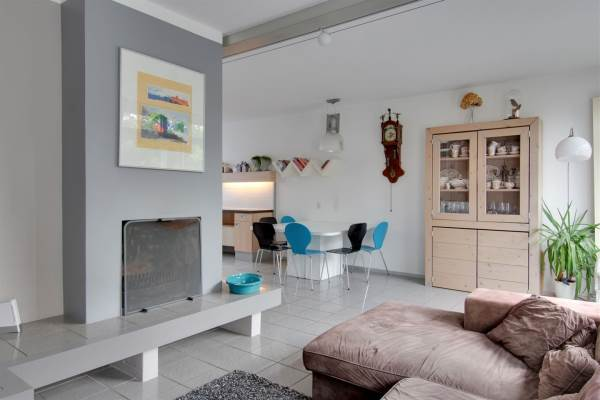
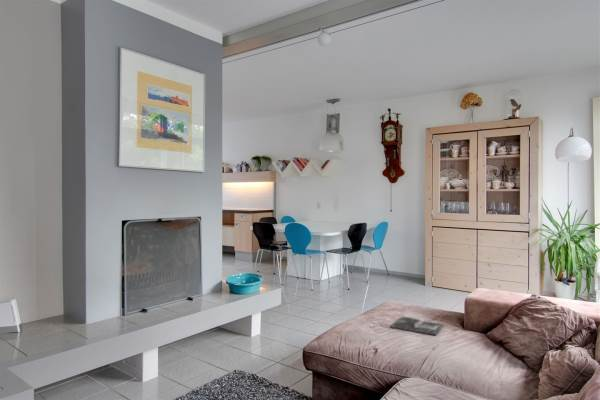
+ magazine [389,316,445,336]
